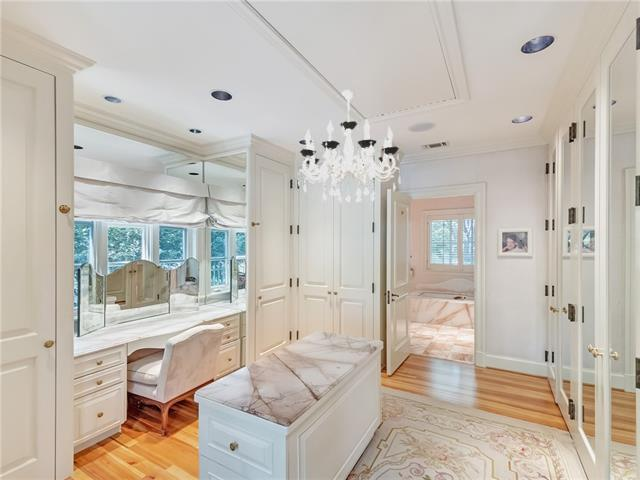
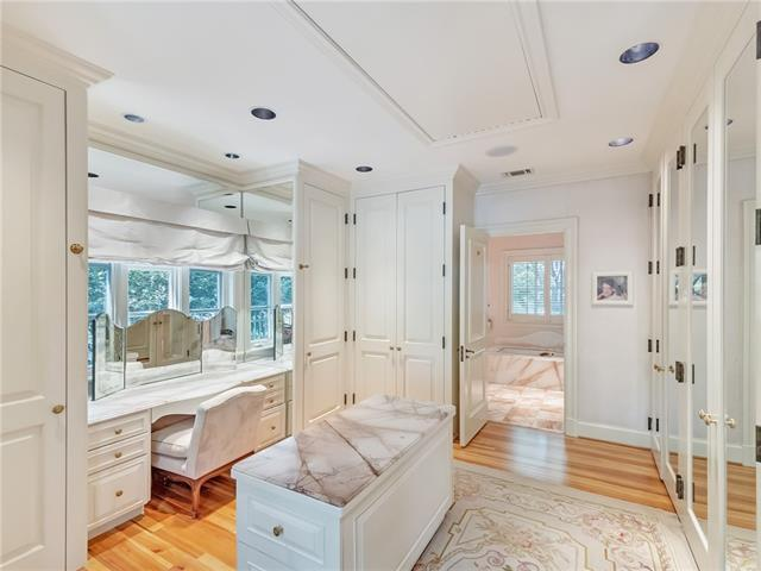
- chandelier [297,89,402,205]
